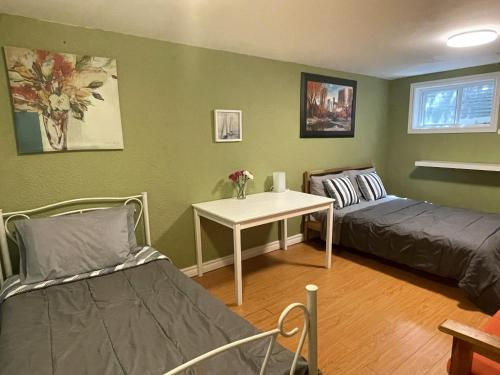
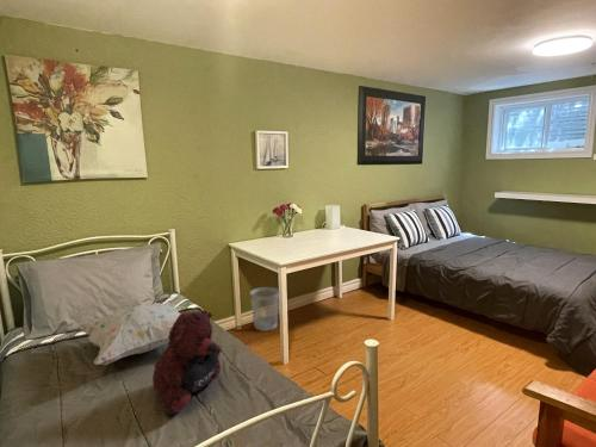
+ teddy bear [151,310,223,416]
+ decorative pillow [77,300,181,366]
+ wastebasket [249,286,280,333]
